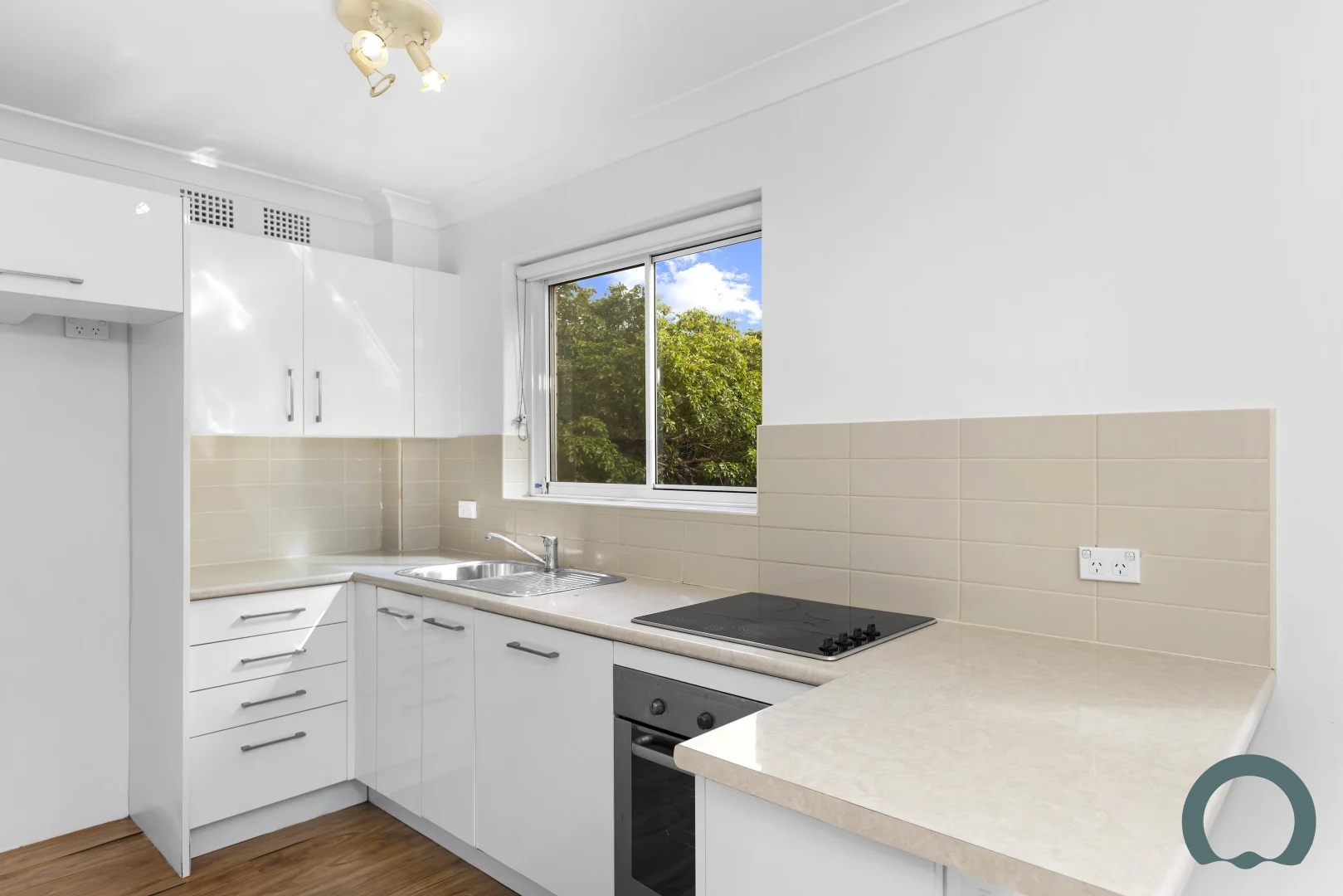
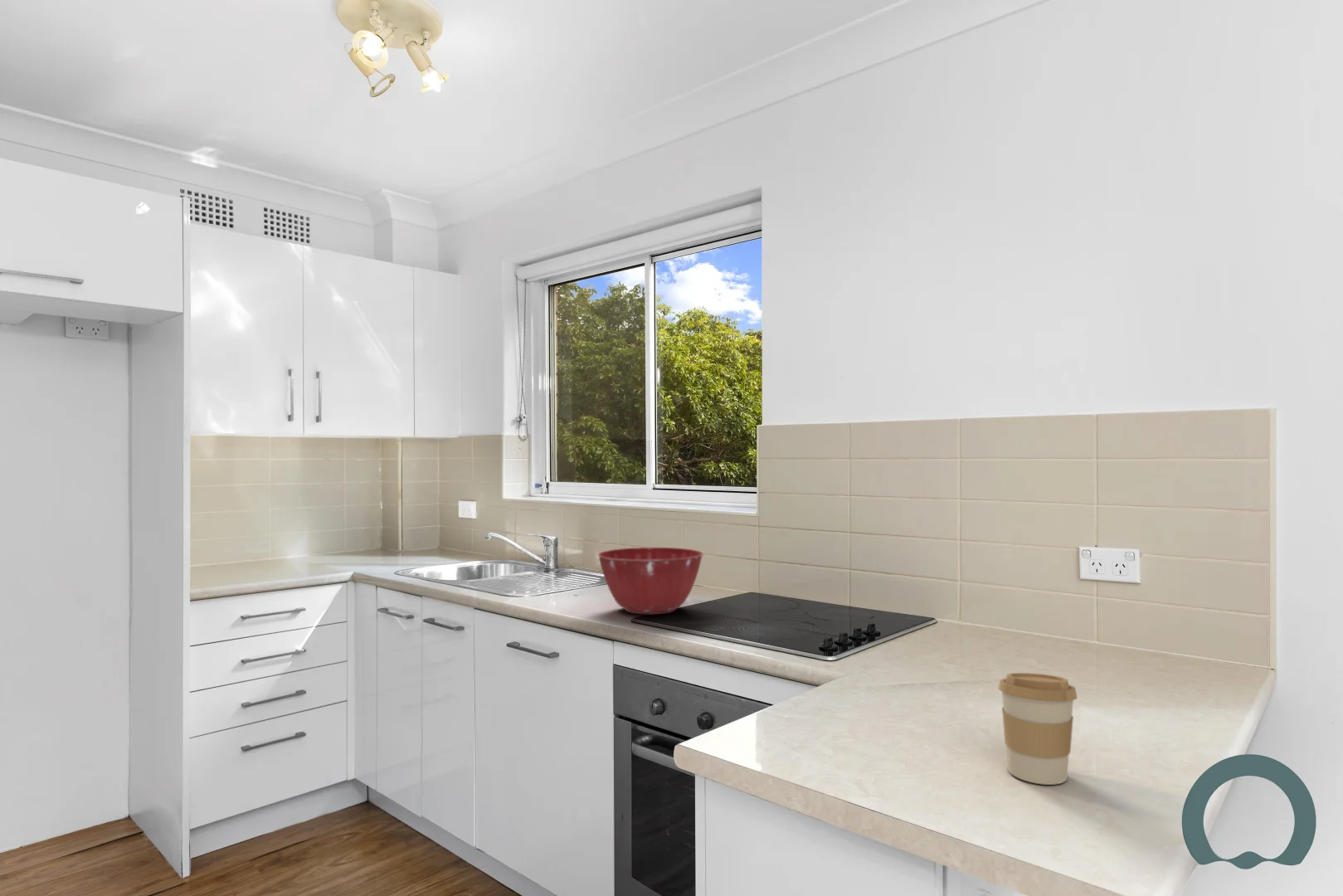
+ mixing bowl [596,547,704,615]
+ coffee cup [997,672,1078,786]
